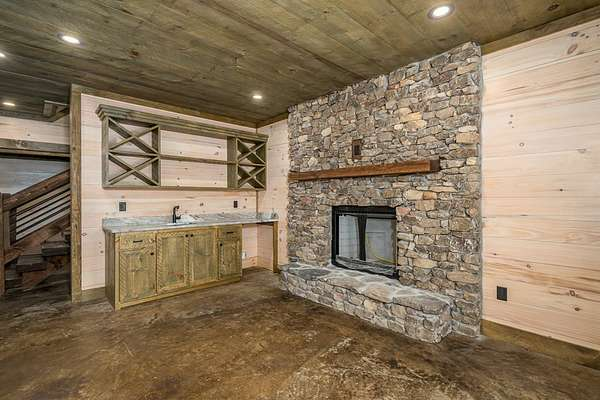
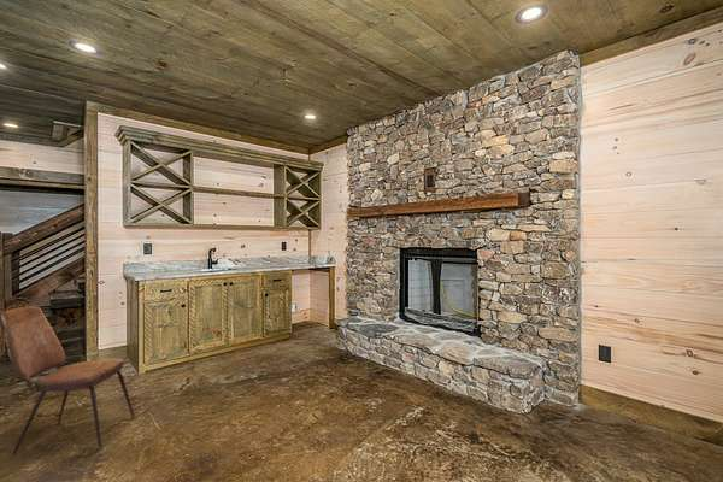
+ dining chair [0,305,136,457]
